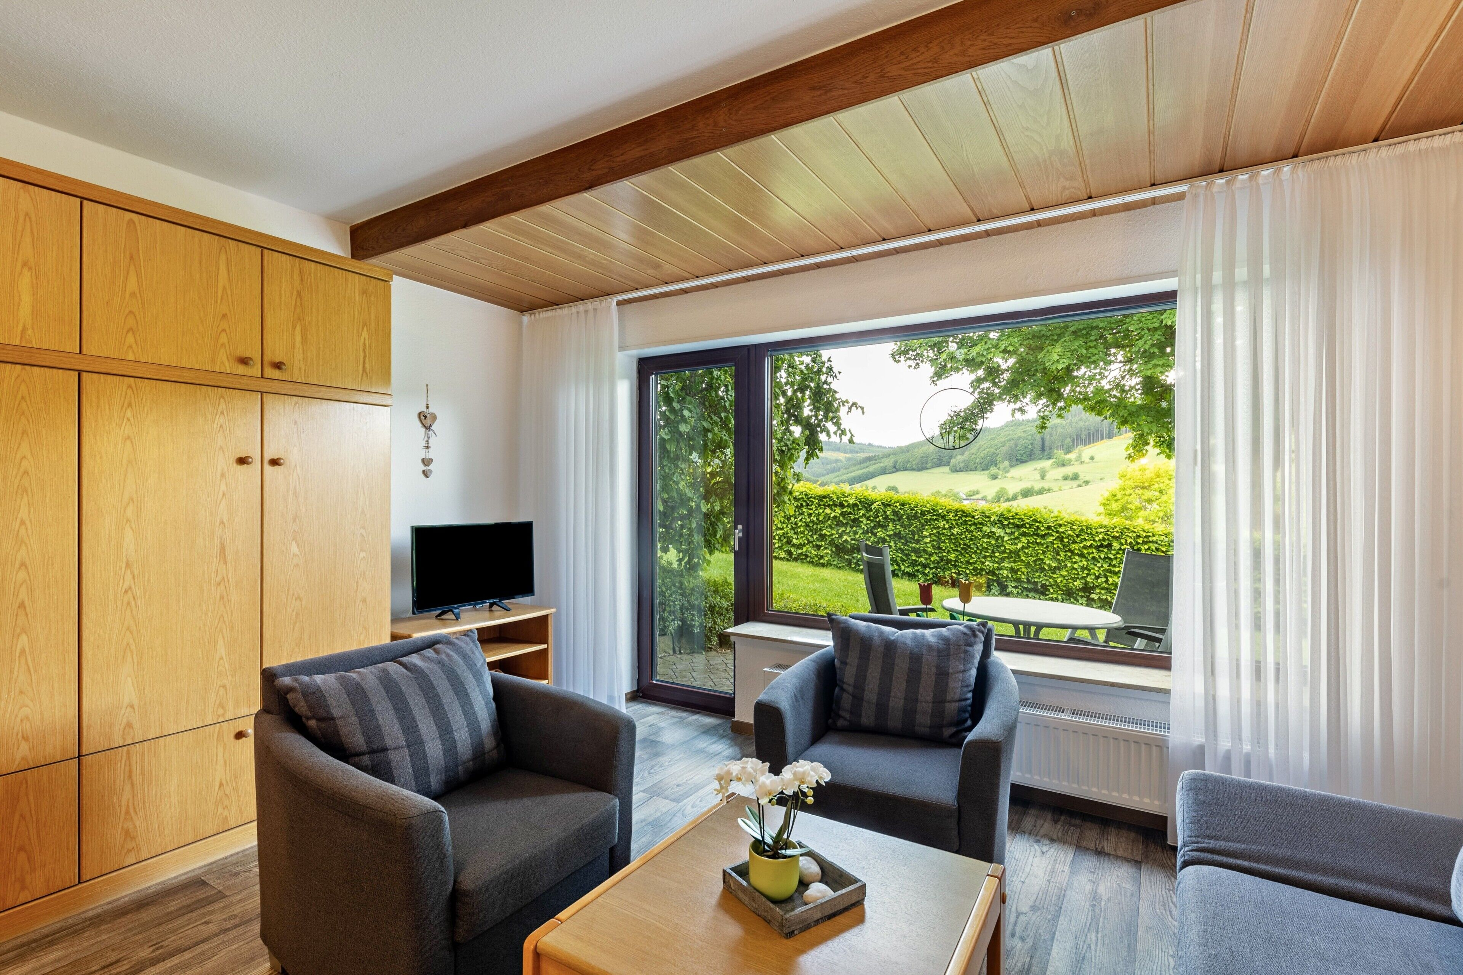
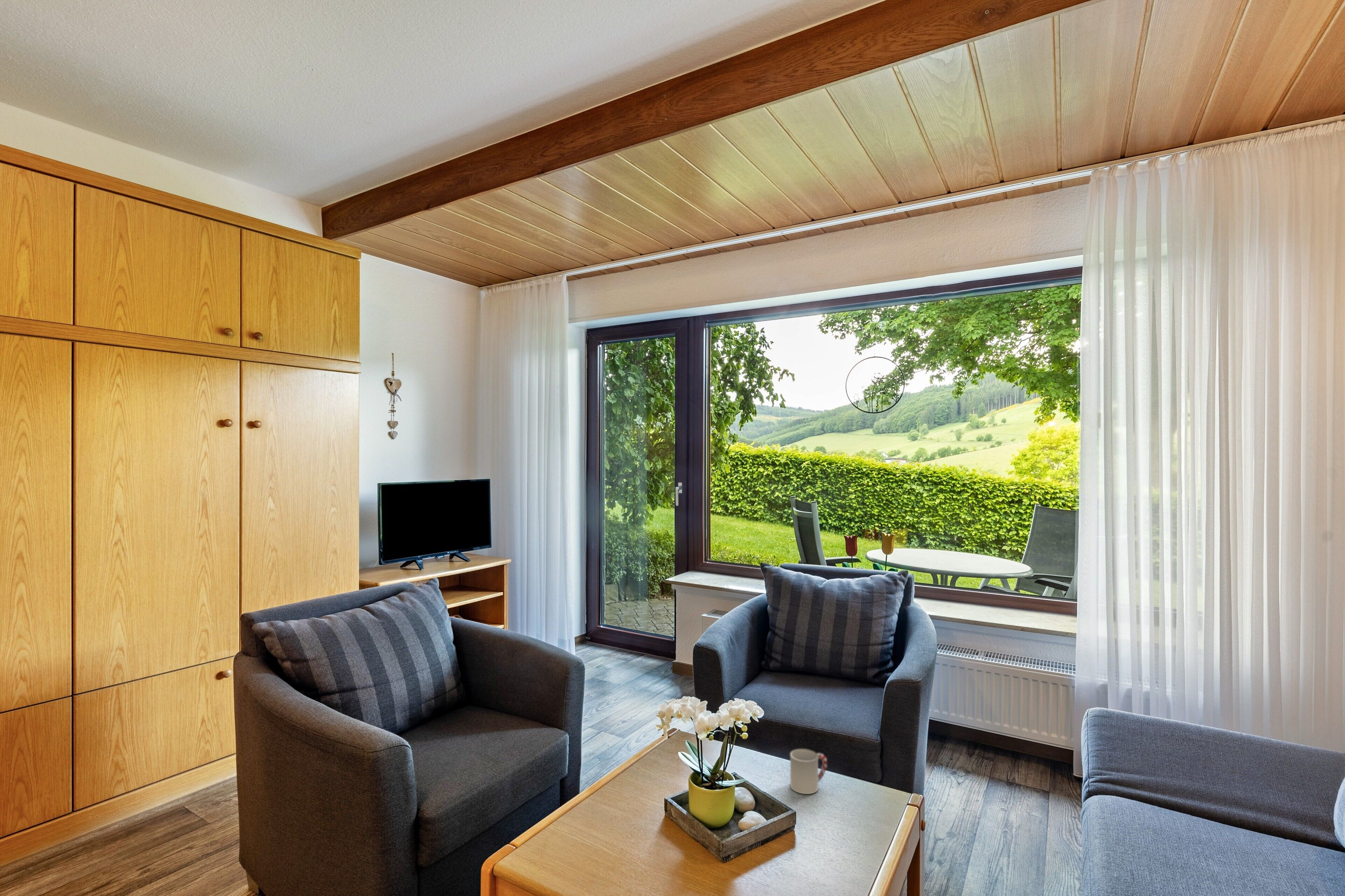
+ cup [790,749,828,794]
